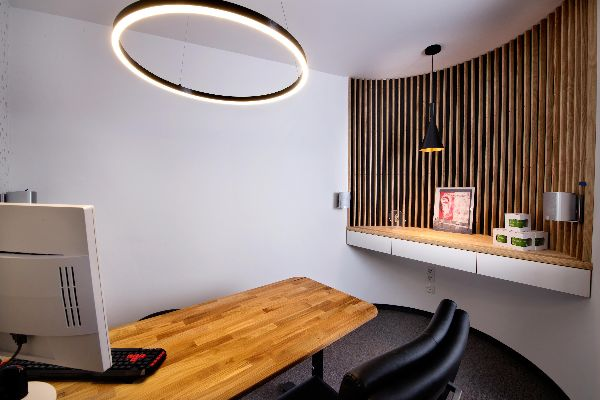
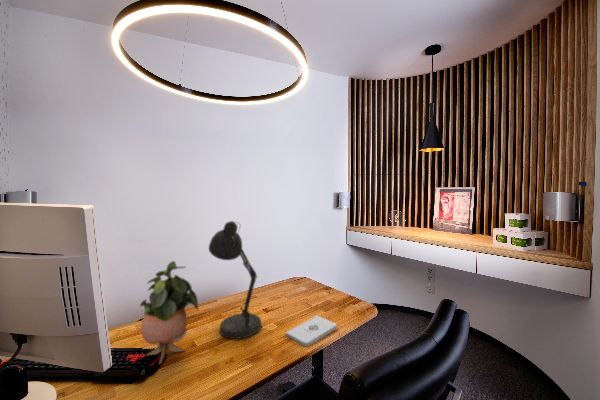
+ notepad [285,315,338,347]
+ potted plant [139,260,199,365]
+ desk lamp [208,220,273,340]
